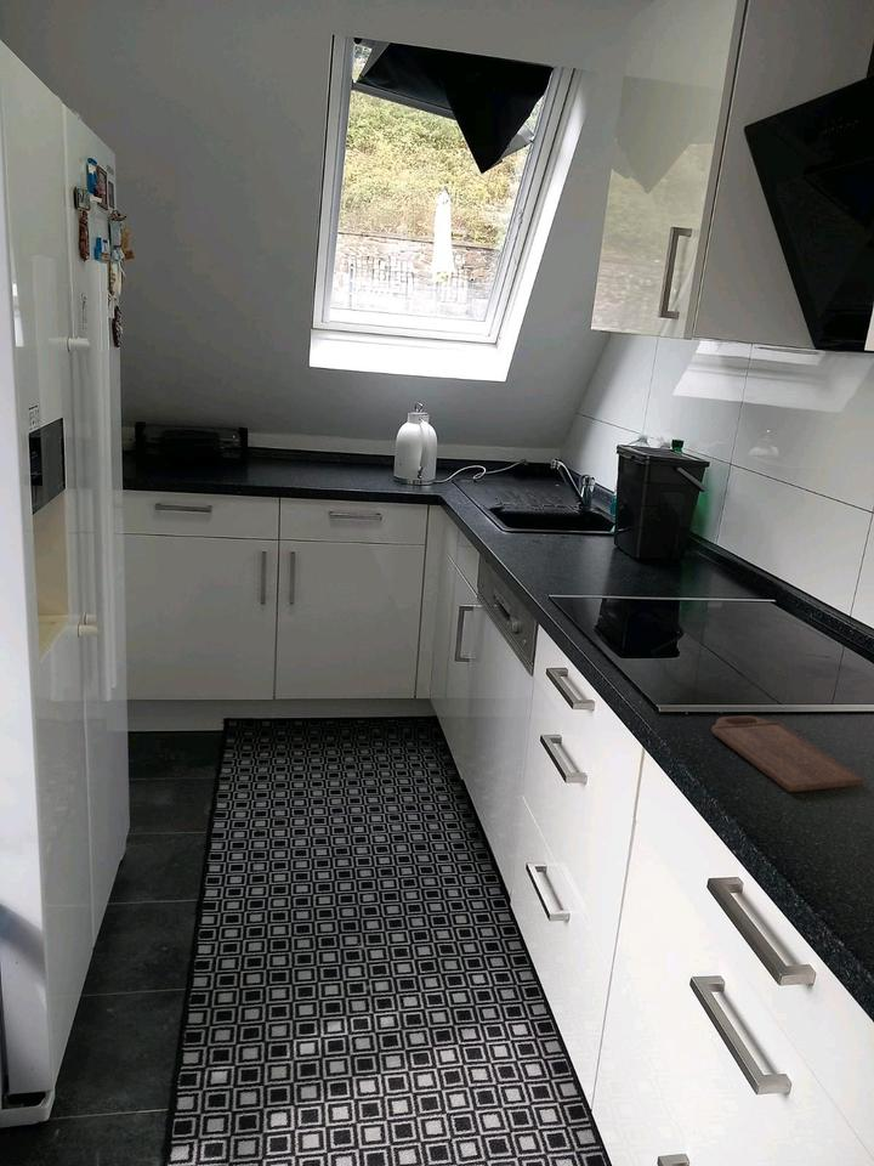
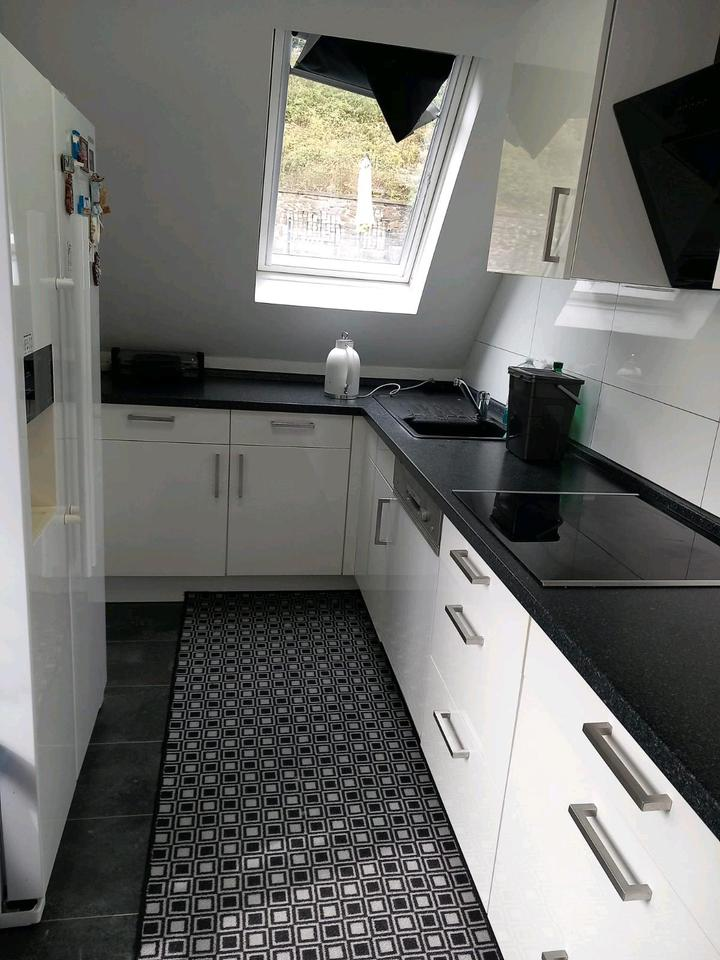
- cutting board [710,714,864,793]
